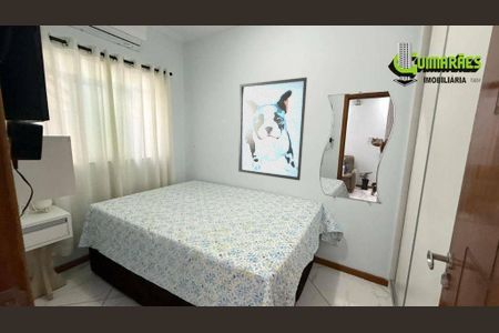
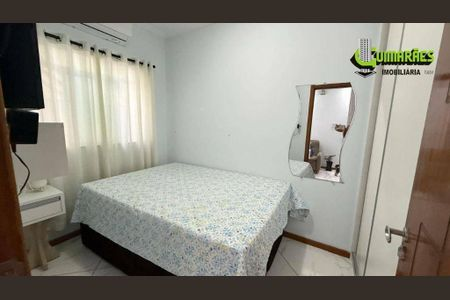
- wall art [237,77,308,182]
